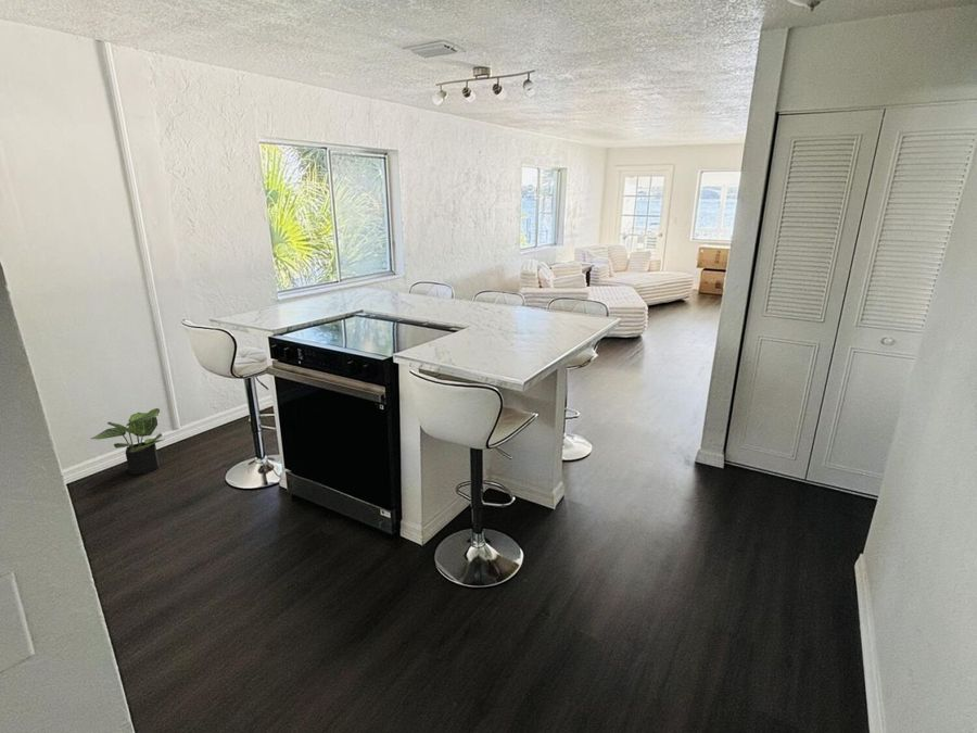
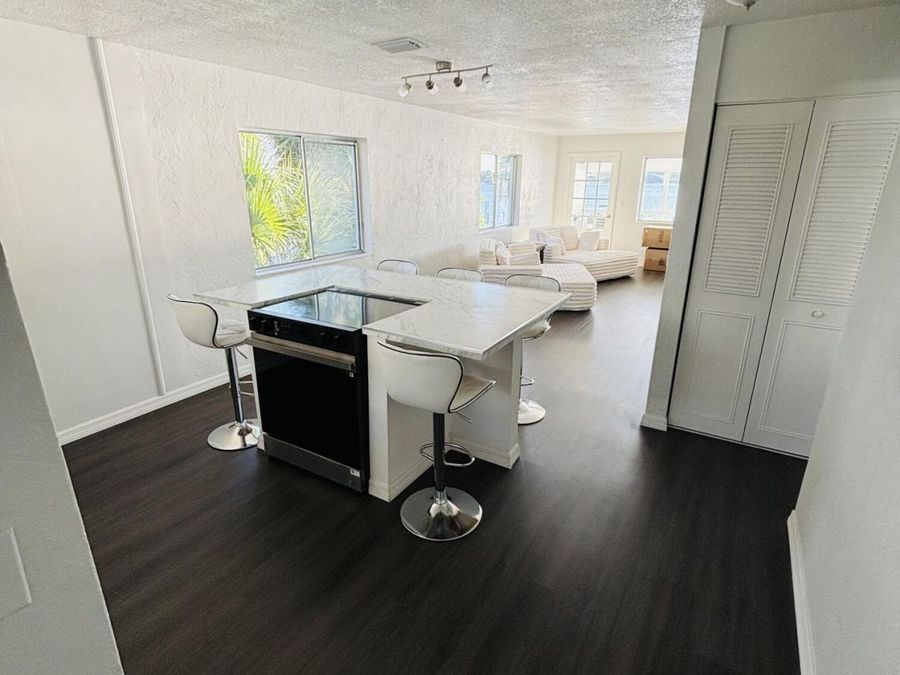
- potted plant [90,407,166,475]
